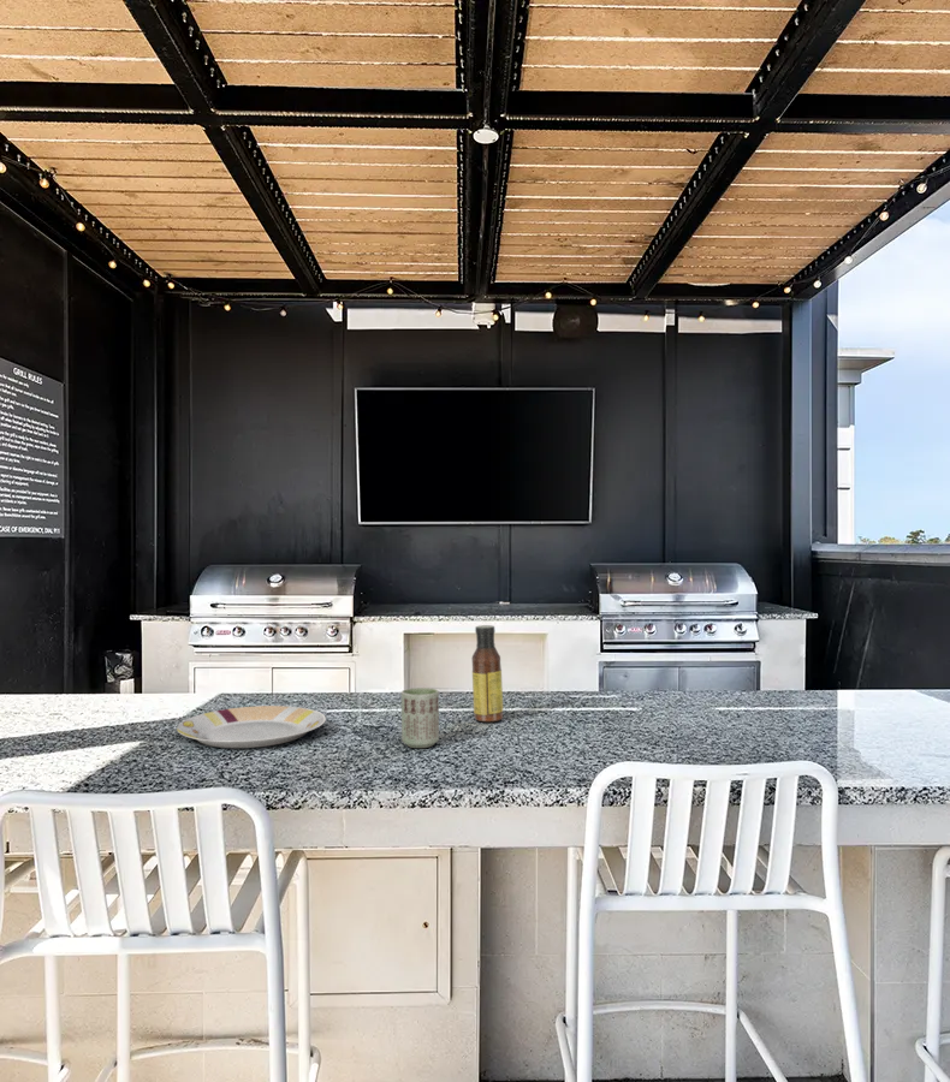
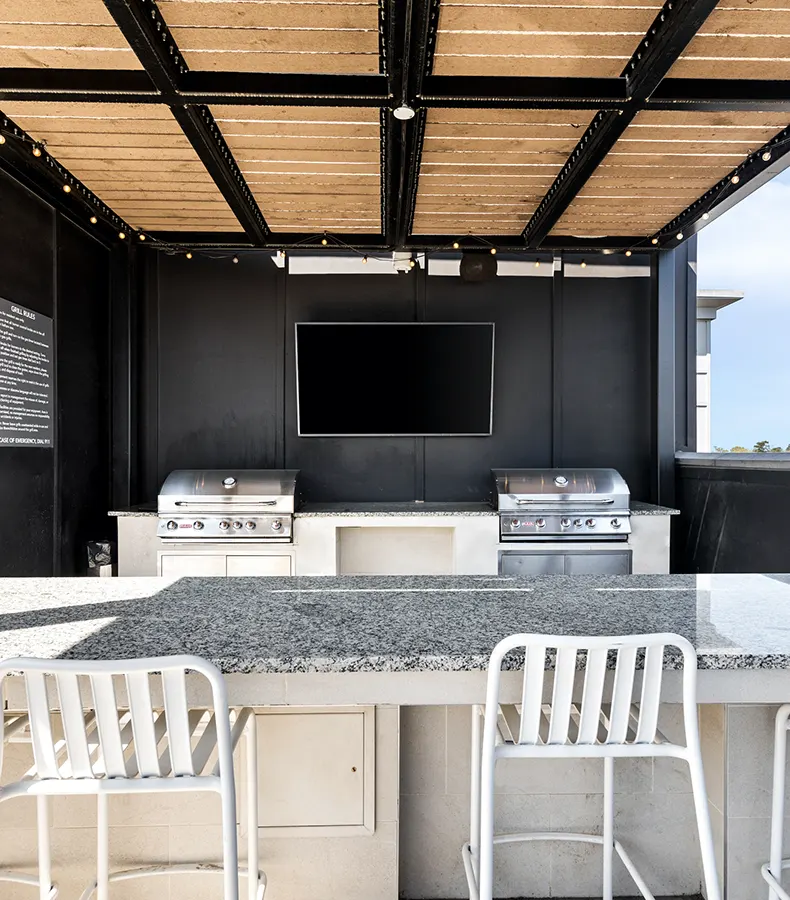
- cup [400,686,440,749]
- sauce bottle [471,624,504,724]
- plate [176,705,327,749]
